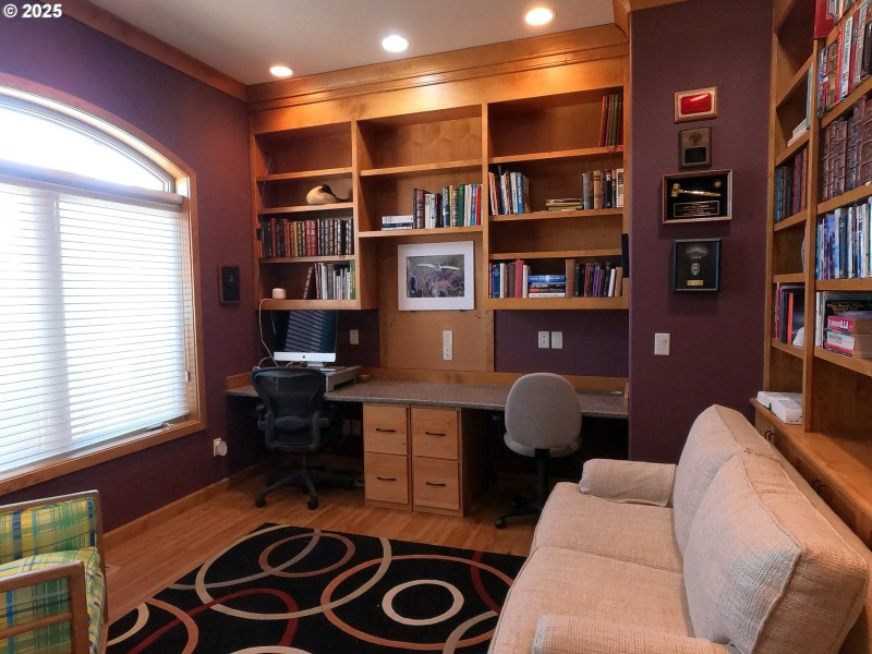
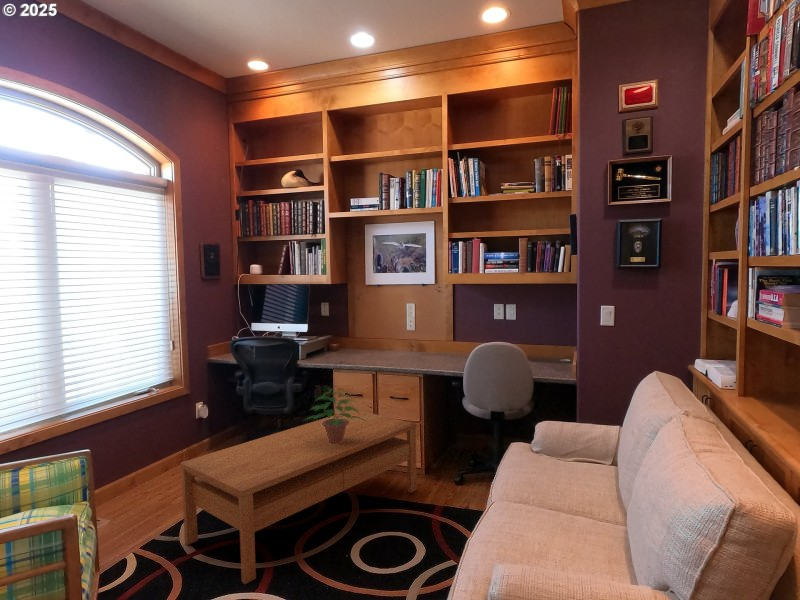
+ potted plant [303,384,367,444]
+ coffee table [180,409,418,585]
